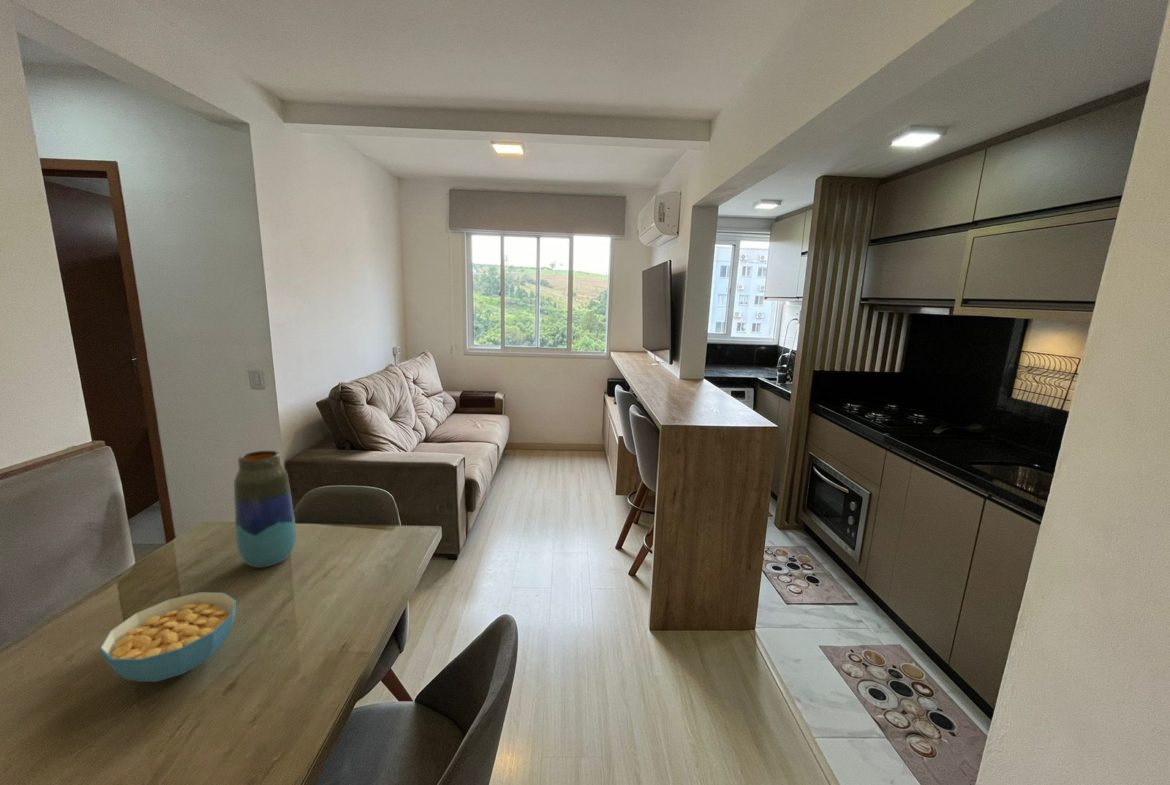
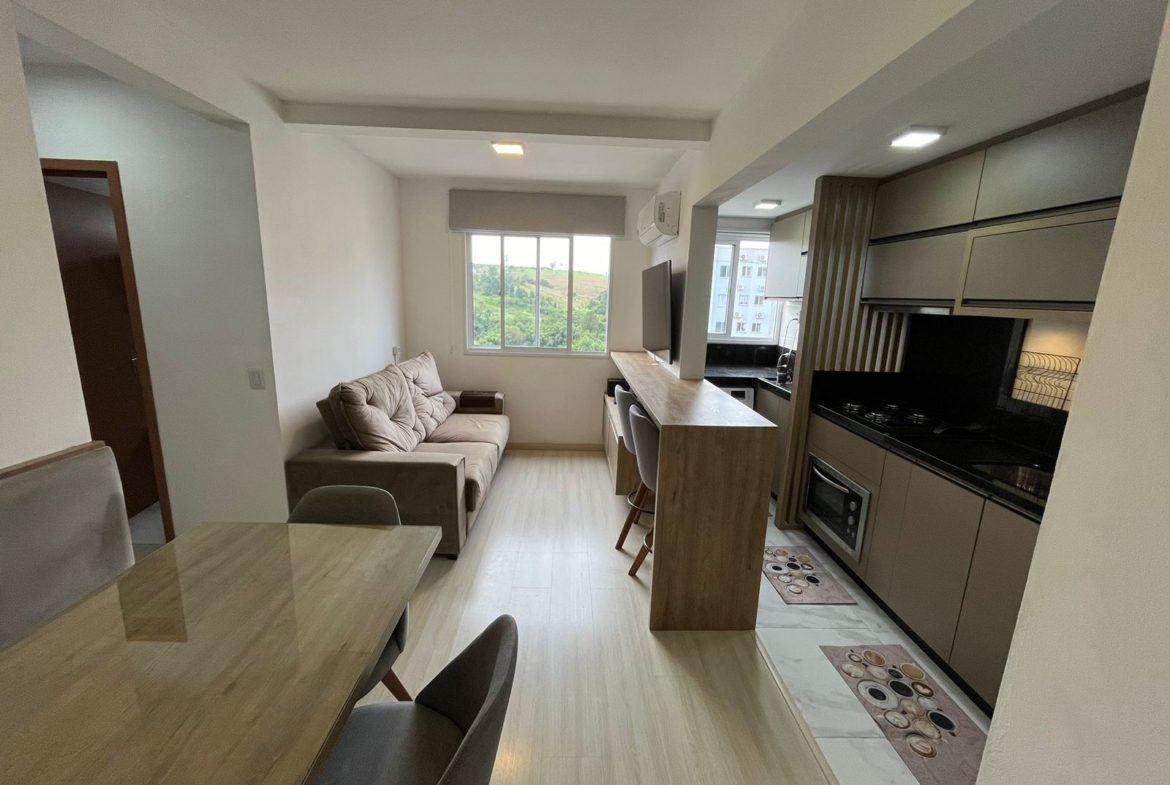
- vase [233,450,297,569]
- cereal bowl [98,591,237,683]
